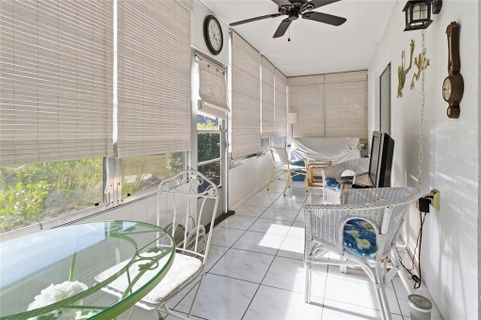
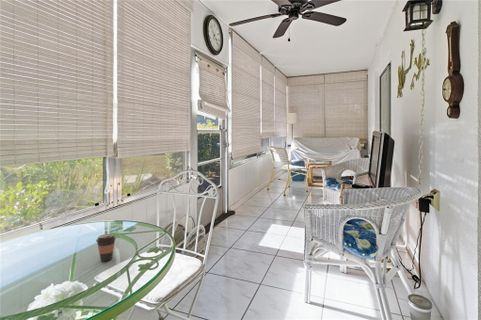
+ coffee cup [95,233,117,262]
